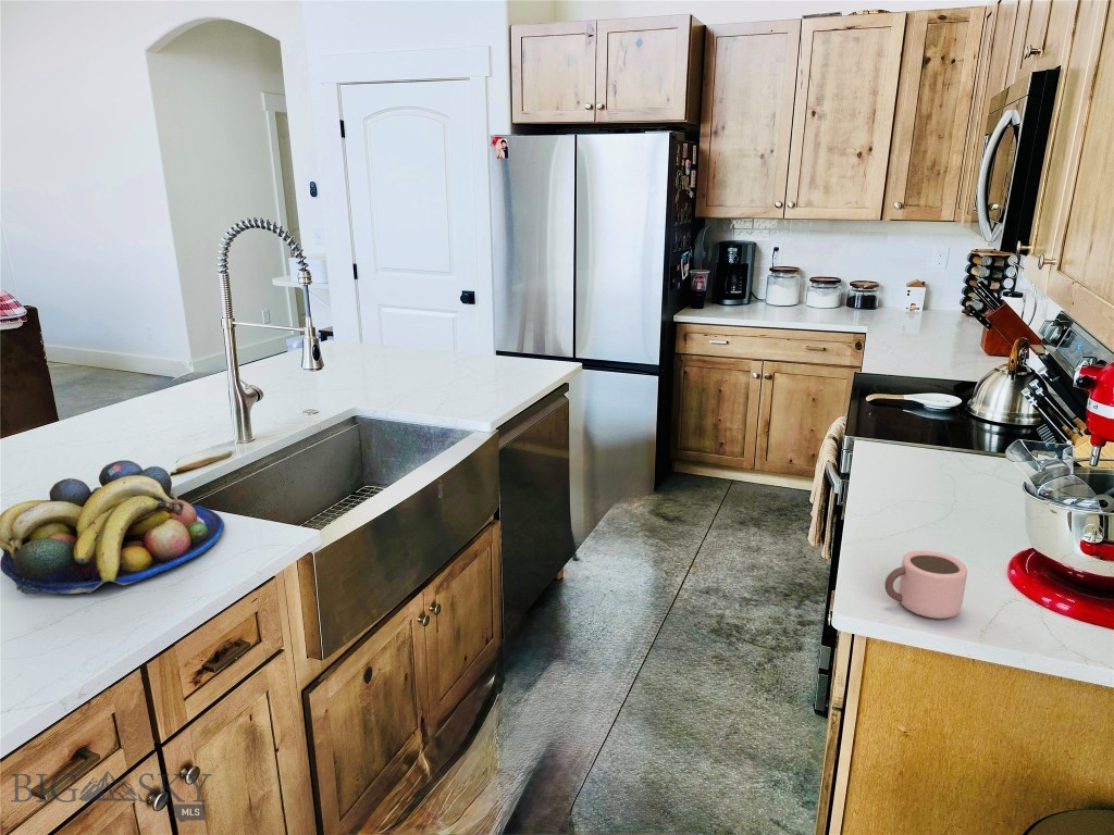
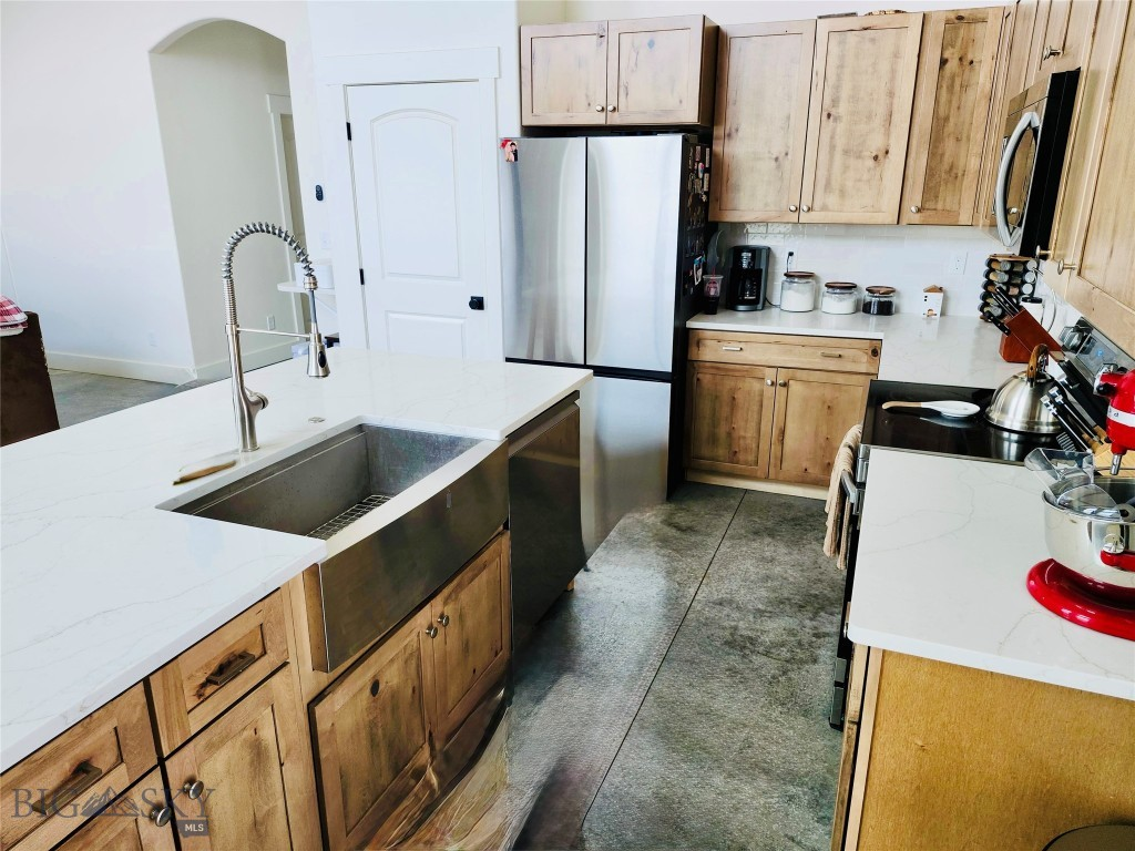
- fruit bowl [0,459,225,596]
- mug [883,550,968,620]
